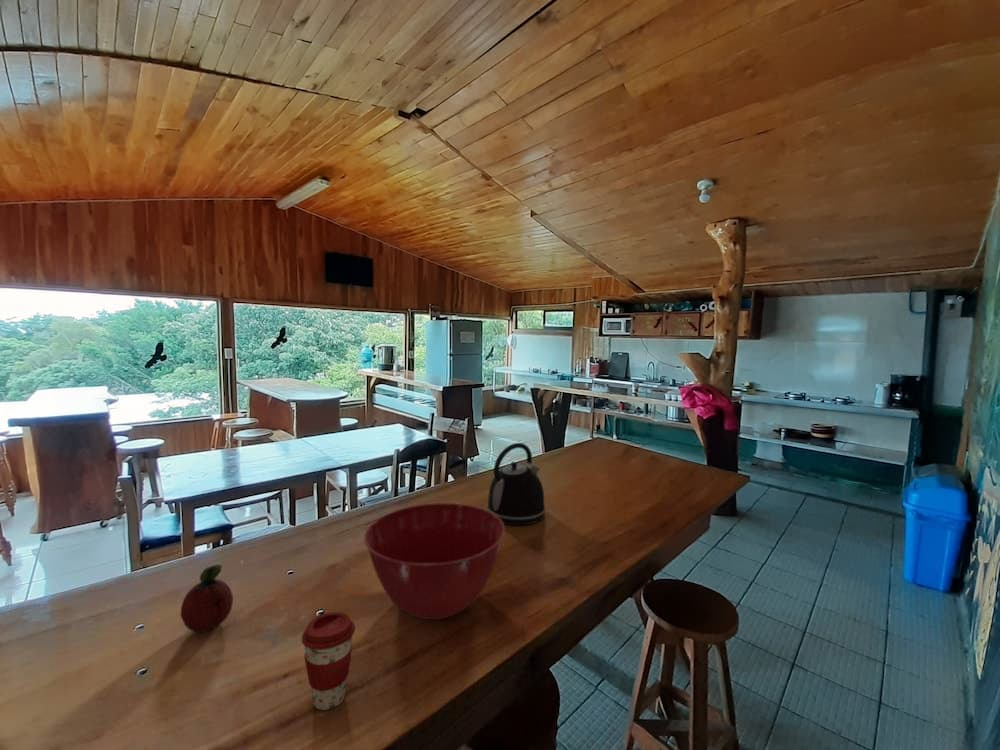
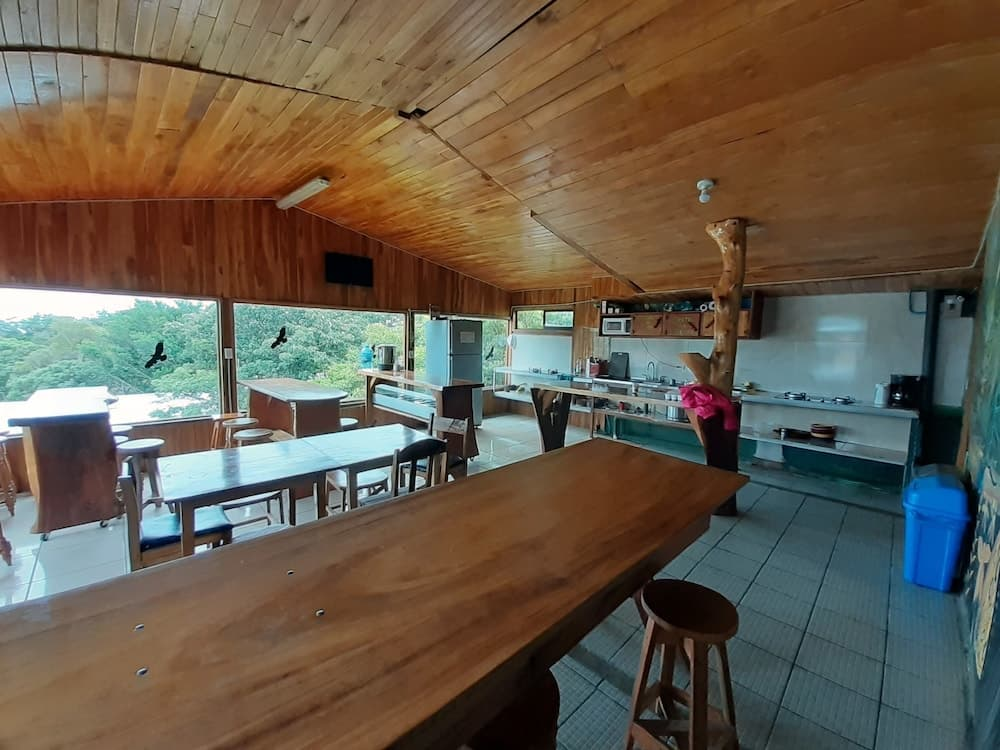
- fruit [179,563,234,633]
- kettle [485,442,547,526]
- mixing bowl [363,502,506,620]
- coffee cup [301,611,356,711]
